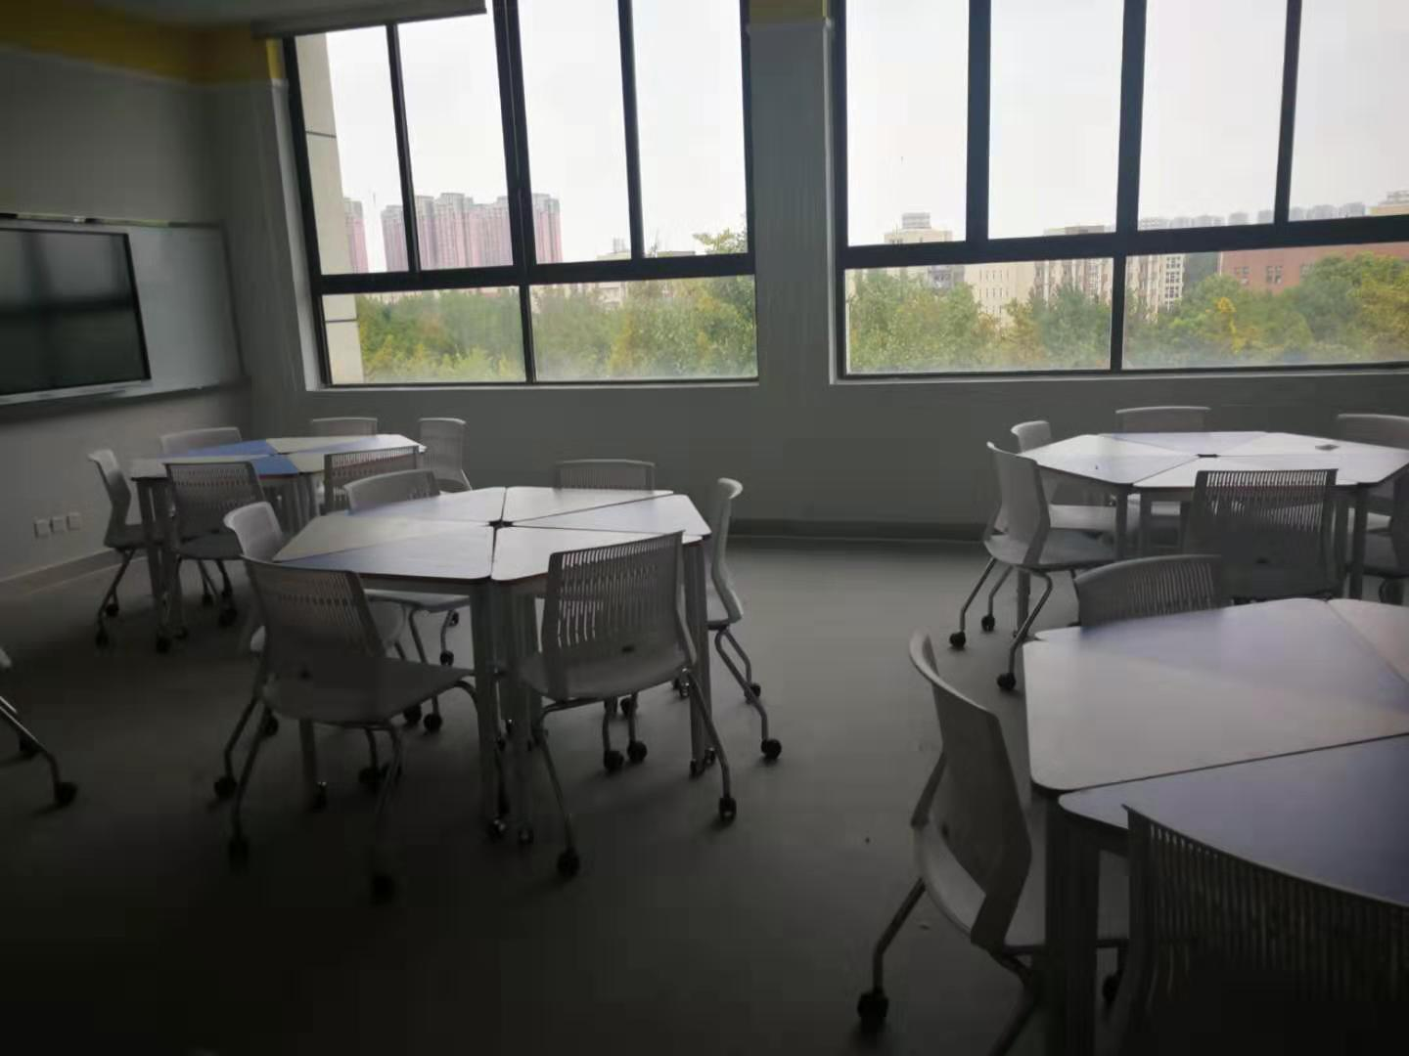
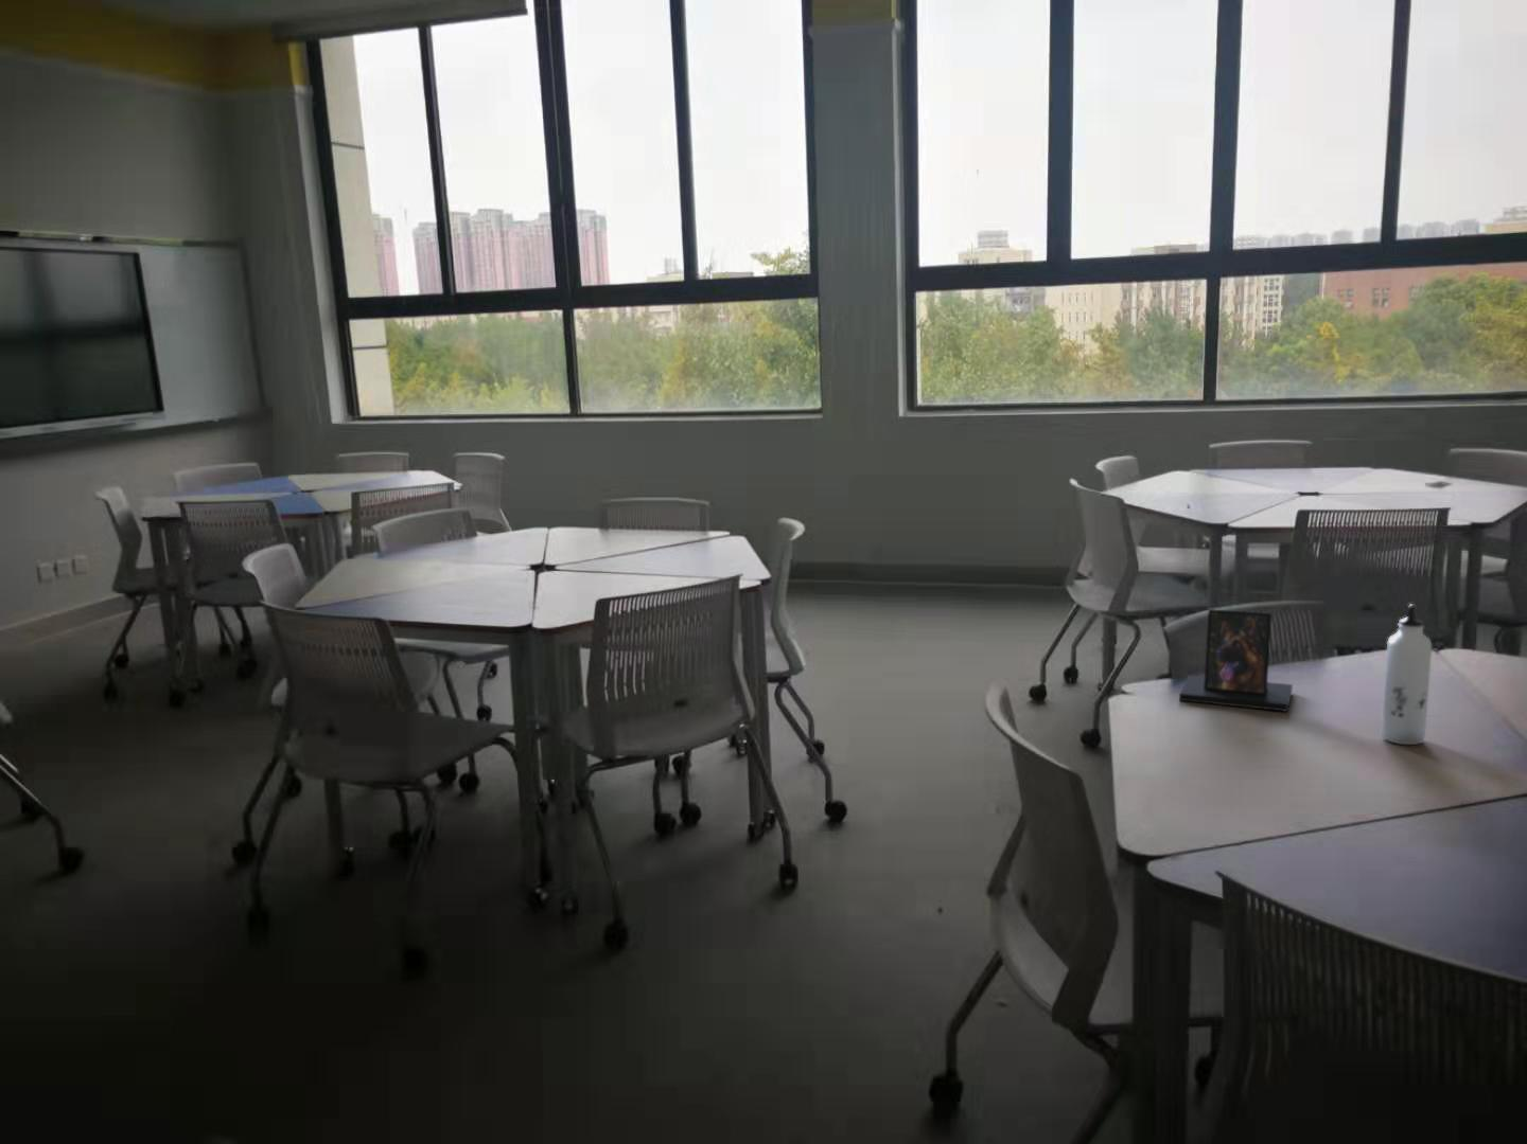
+ photo frame [1178,608,1294,713]
+ water bottle [1380,603,1433,746]
